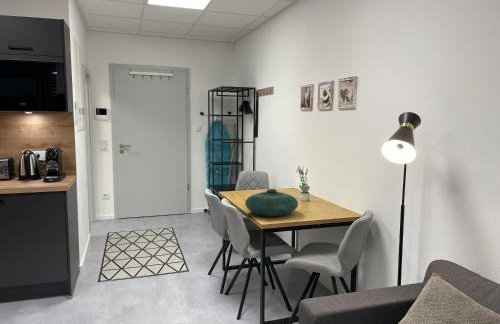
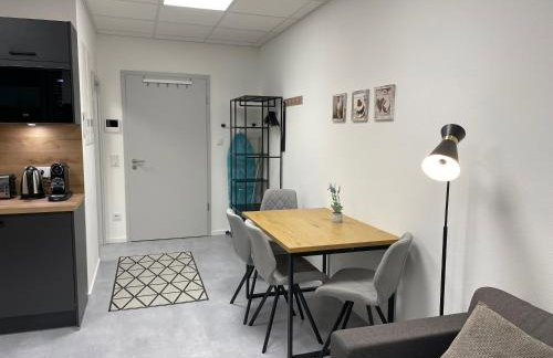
- decorative bowl [244,188,299,218]
